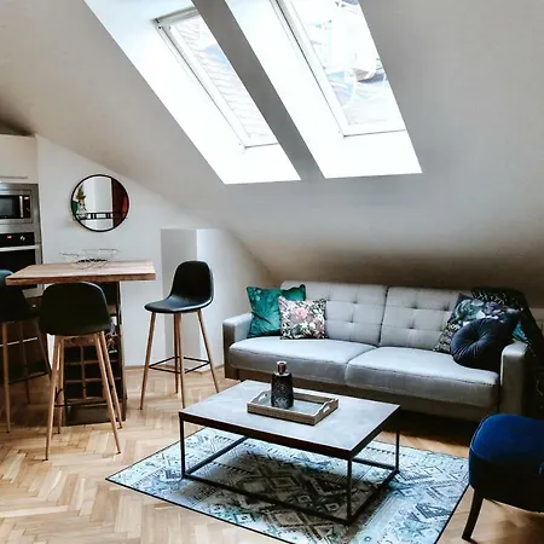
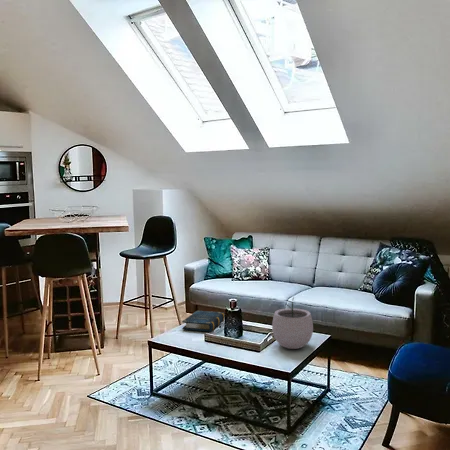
+ plant pot [271,296,314,350]
+ book [181,310,226,333]
